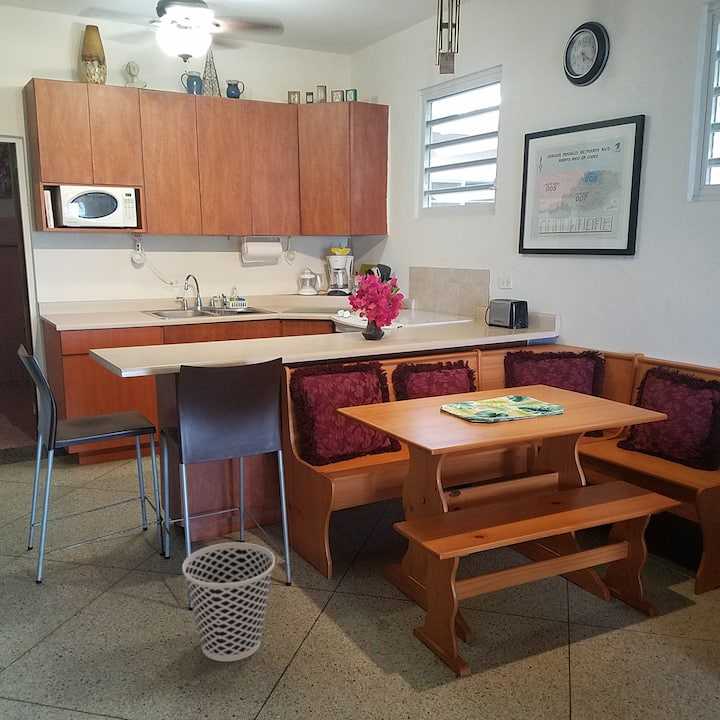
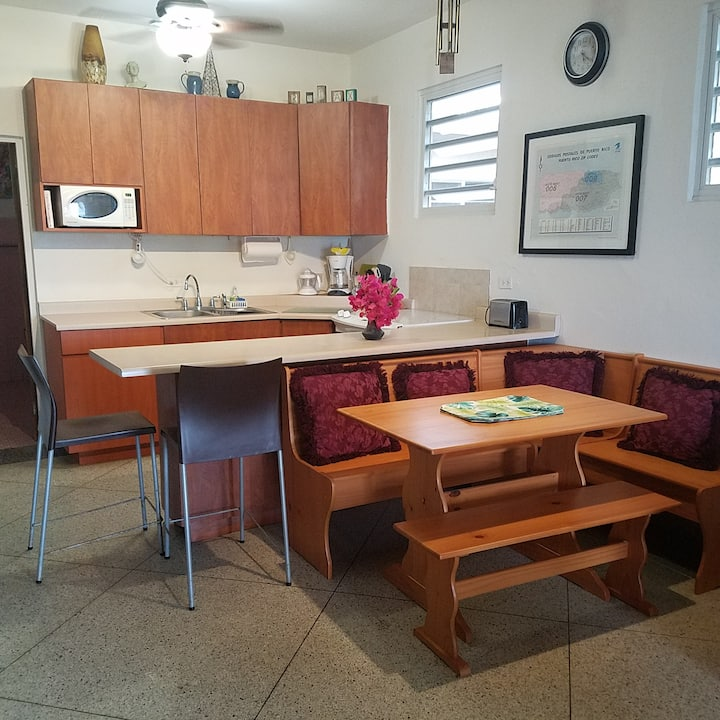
- wastebasket [181,542,276,662]
